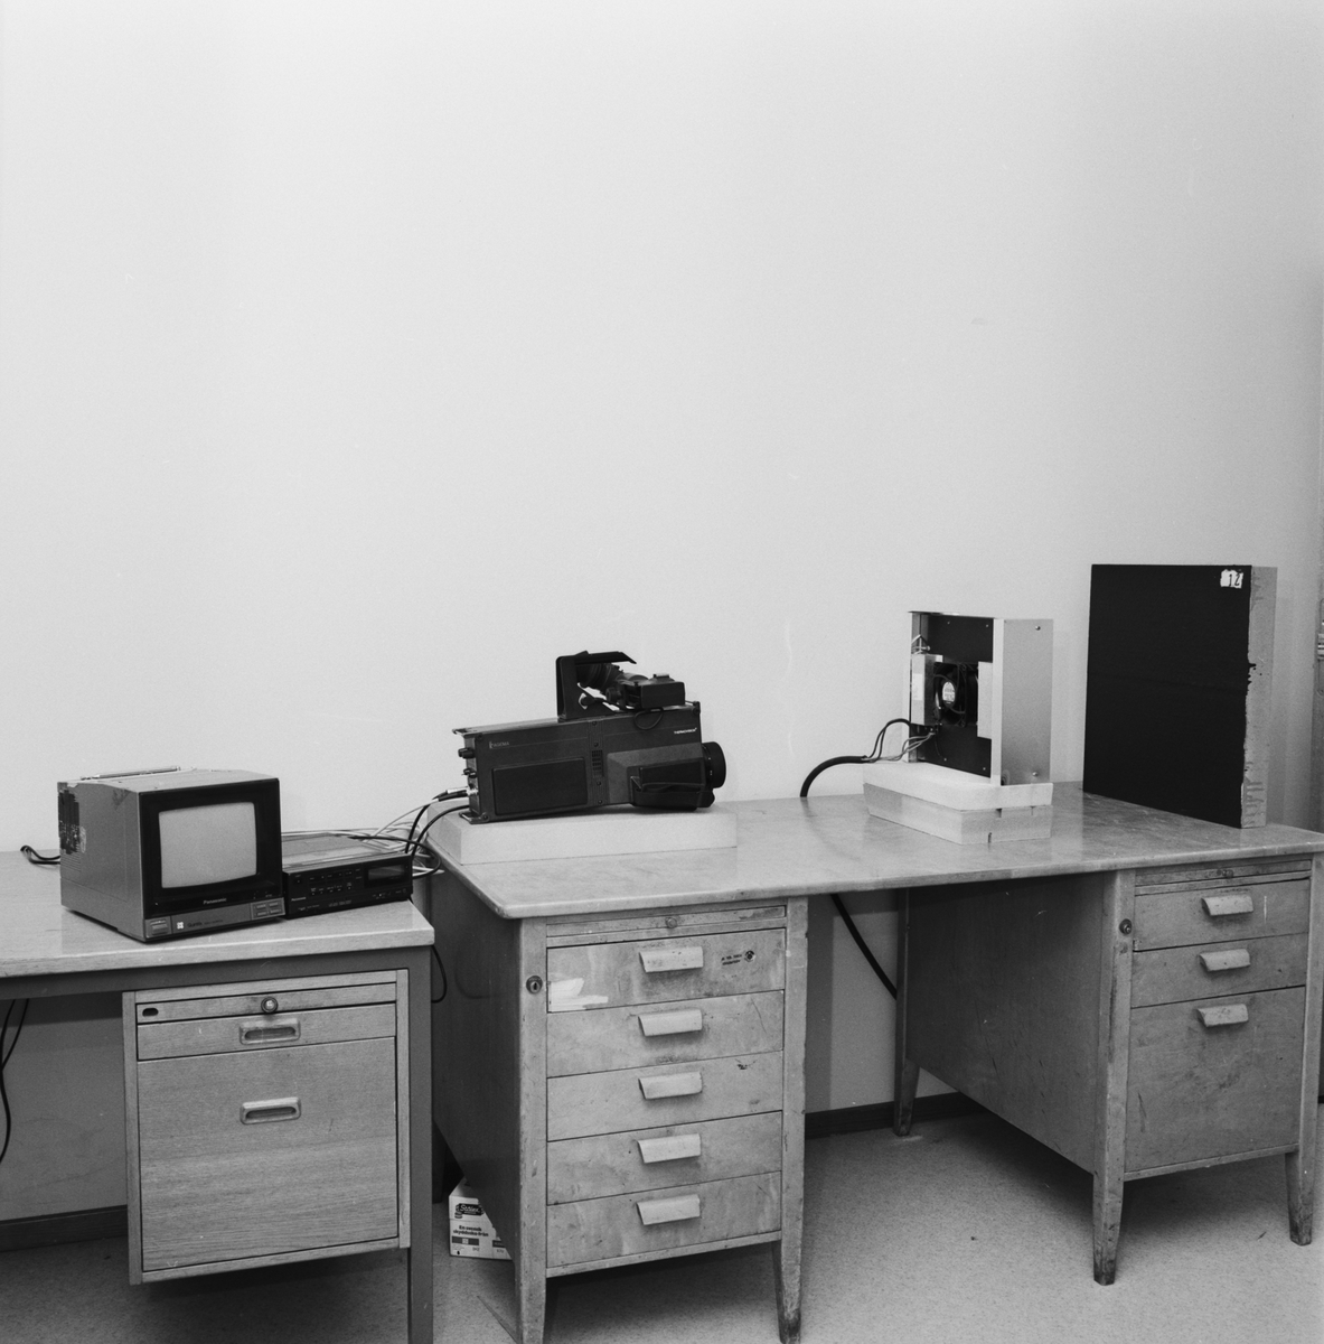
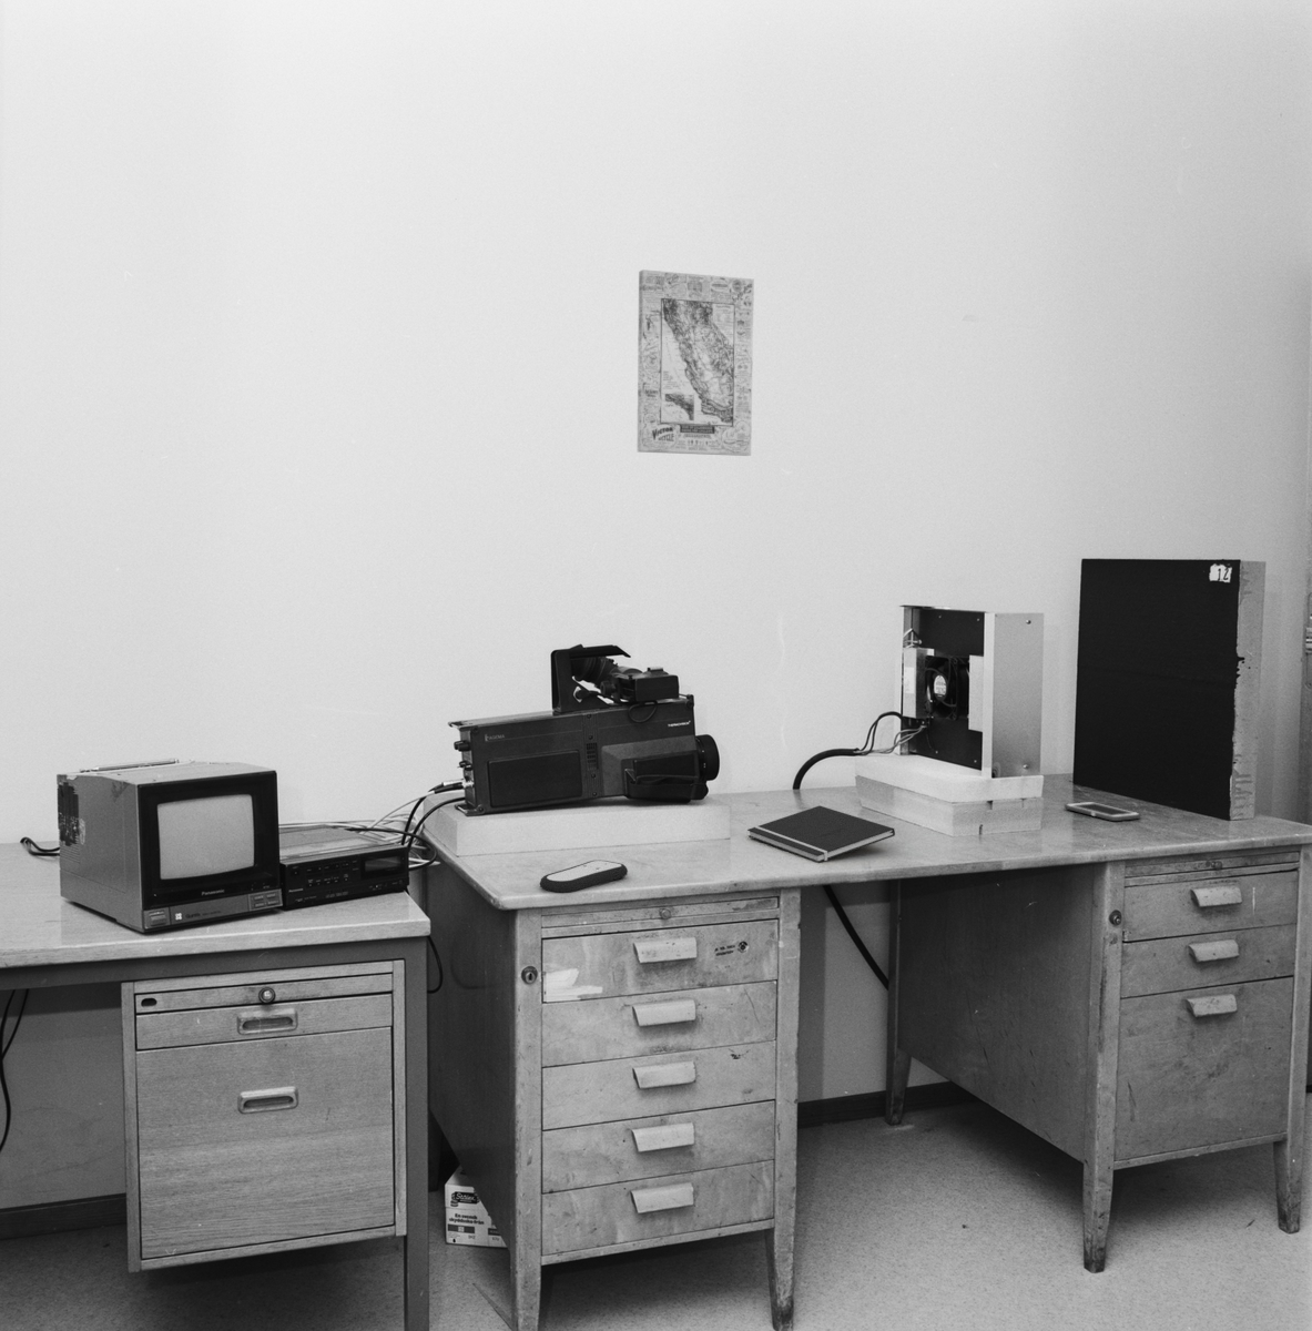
+ remote control [539,860,628,894]
+ wall art [637,268,756,456]
+ notepad [746,805,896,864]
+ cell phone [1063,801,1143,822]
